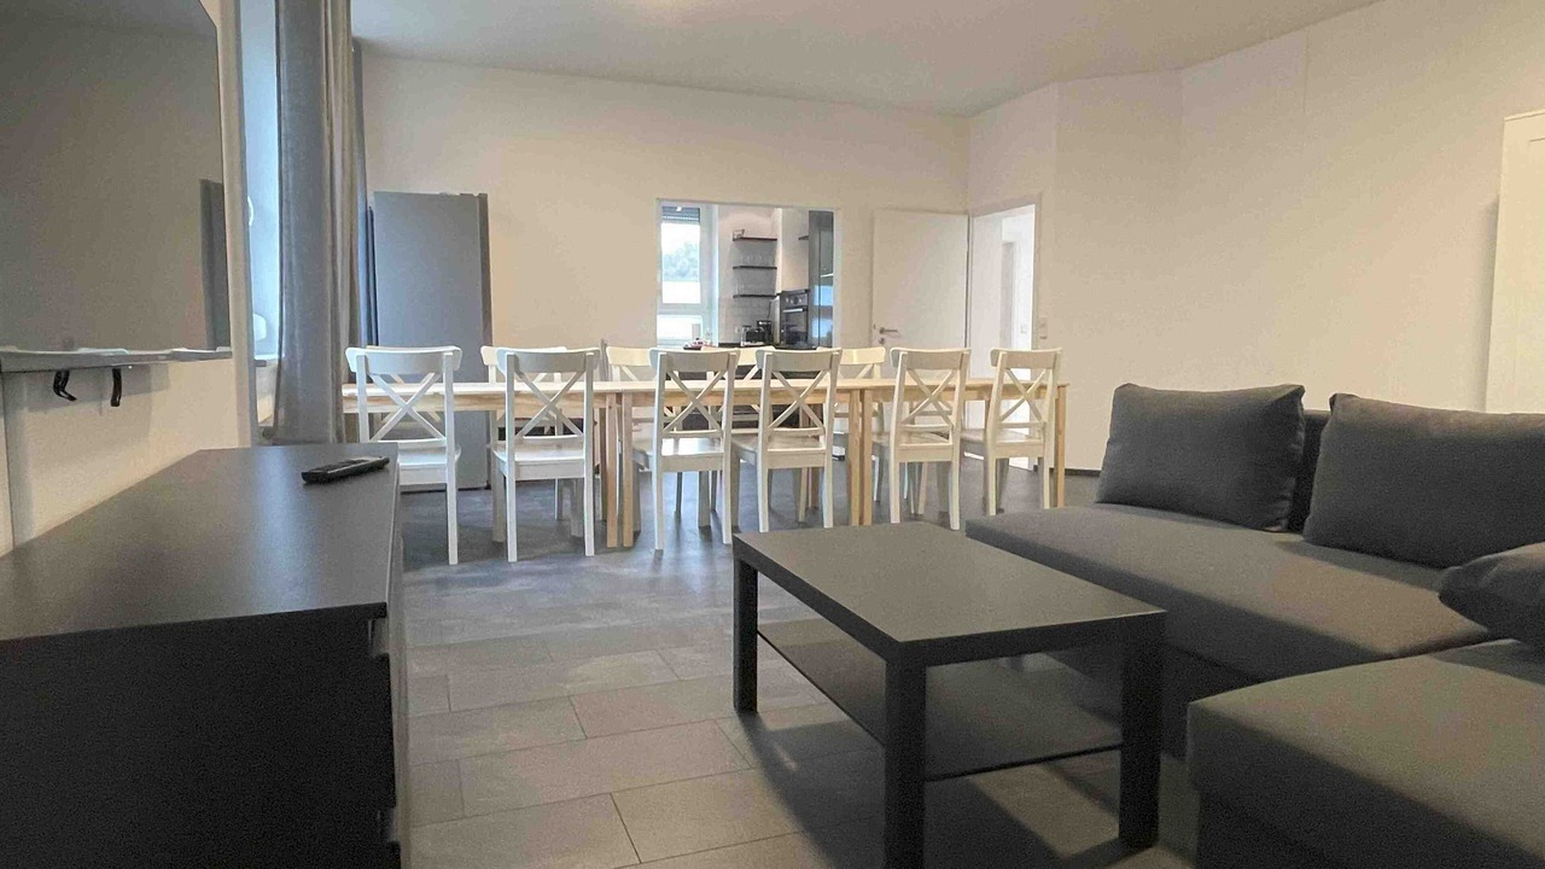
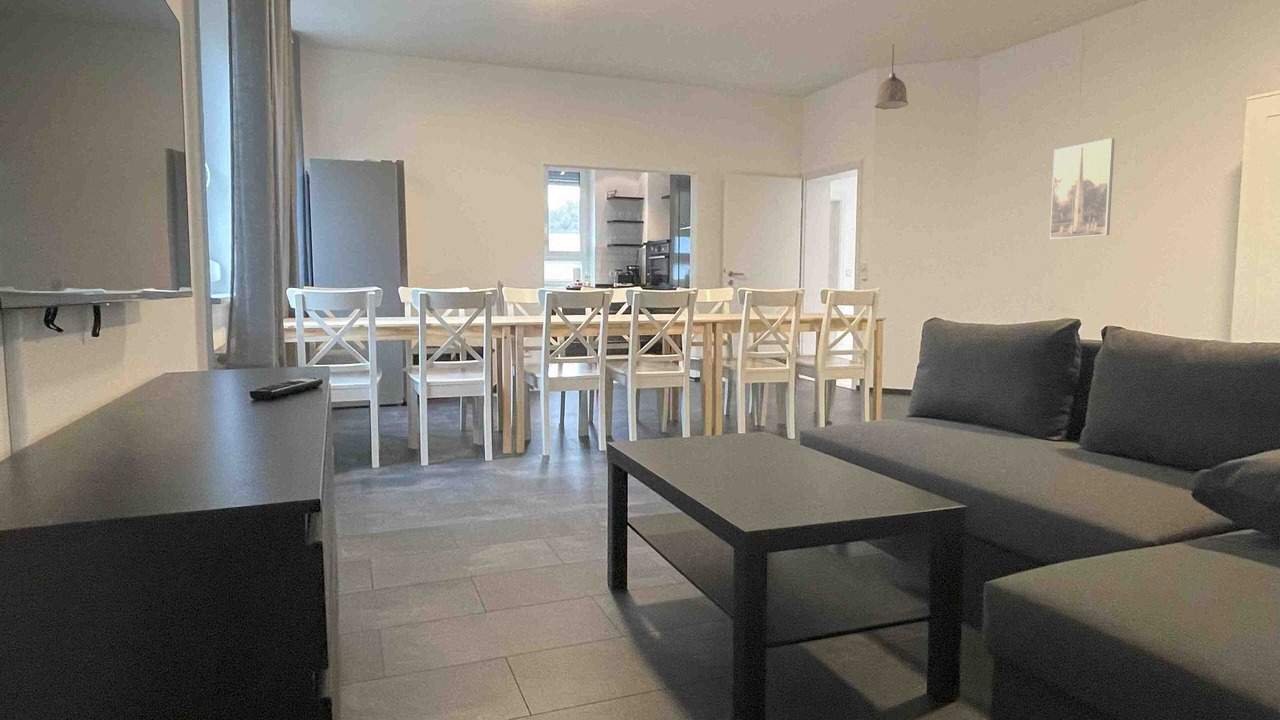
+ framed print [1049,137,1115,240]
+ pendant lamp [874,43,909,110]
